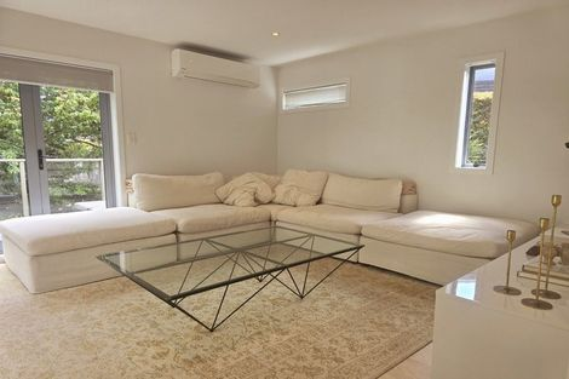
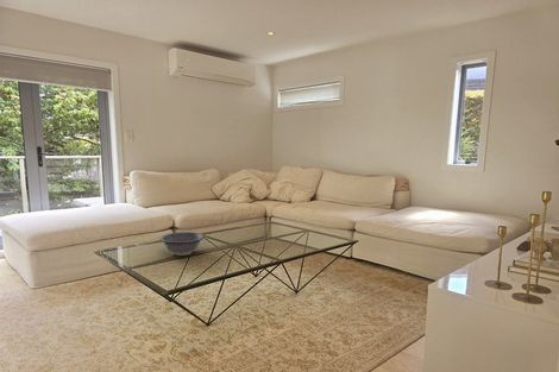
+ decorative bowl [158,231,206,257]
